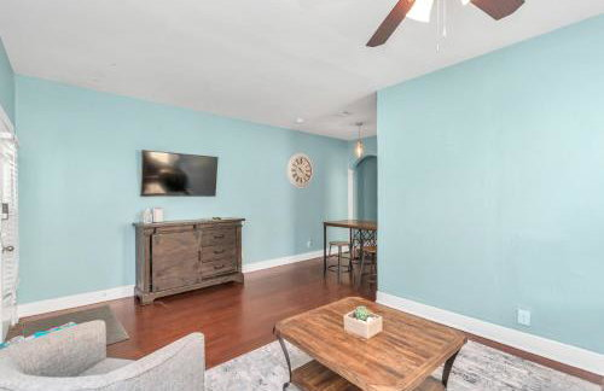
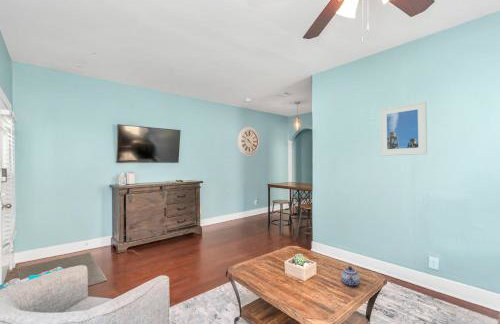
+ teapot [340,265,361,287]
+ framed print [379,100,428,157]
